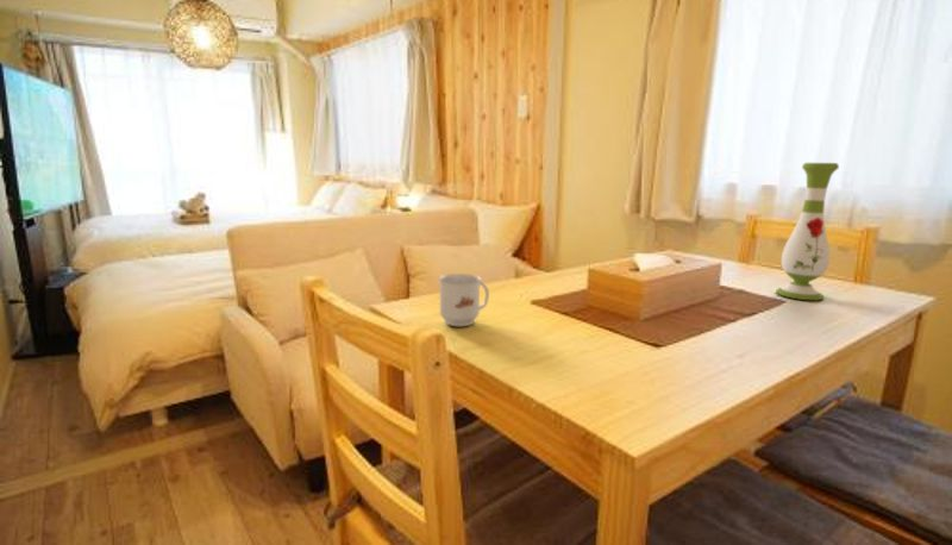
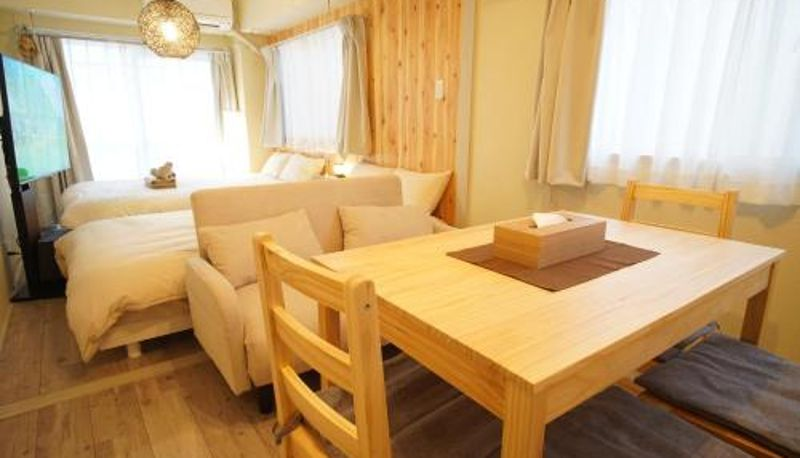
- vase [775,162,840,301]
- mug [438,272,490,327]
